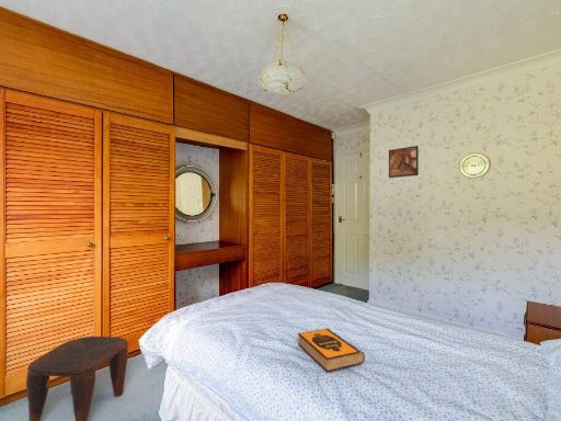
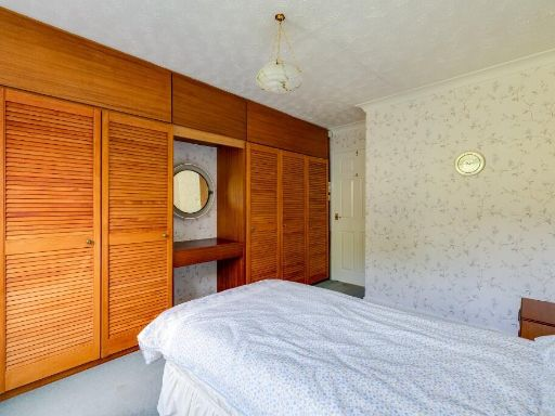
- stool [25,335,129,421]
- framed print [388,145,420,179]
- hardback book [297,327,366,373]
